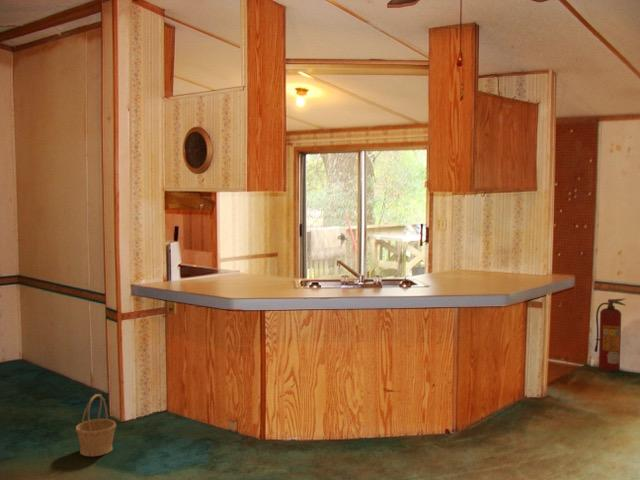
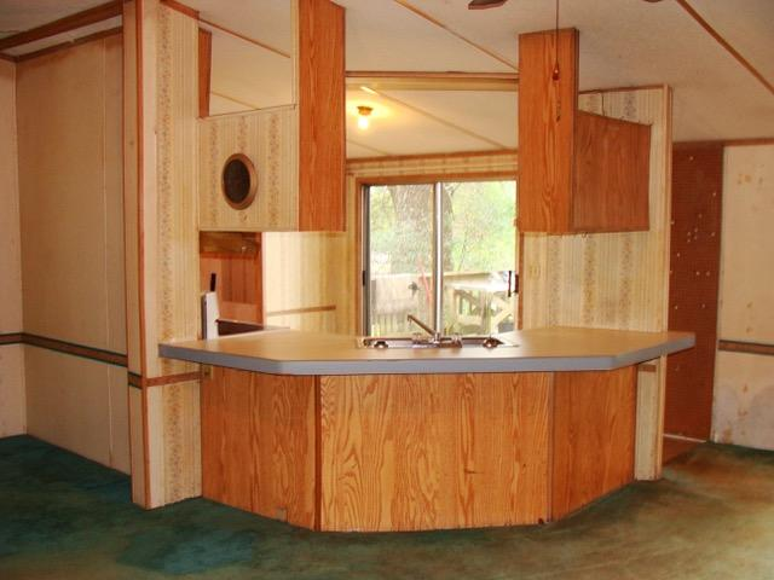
- basket [75,393,117,457]
- fire extinguisher [593,298,627,373]
